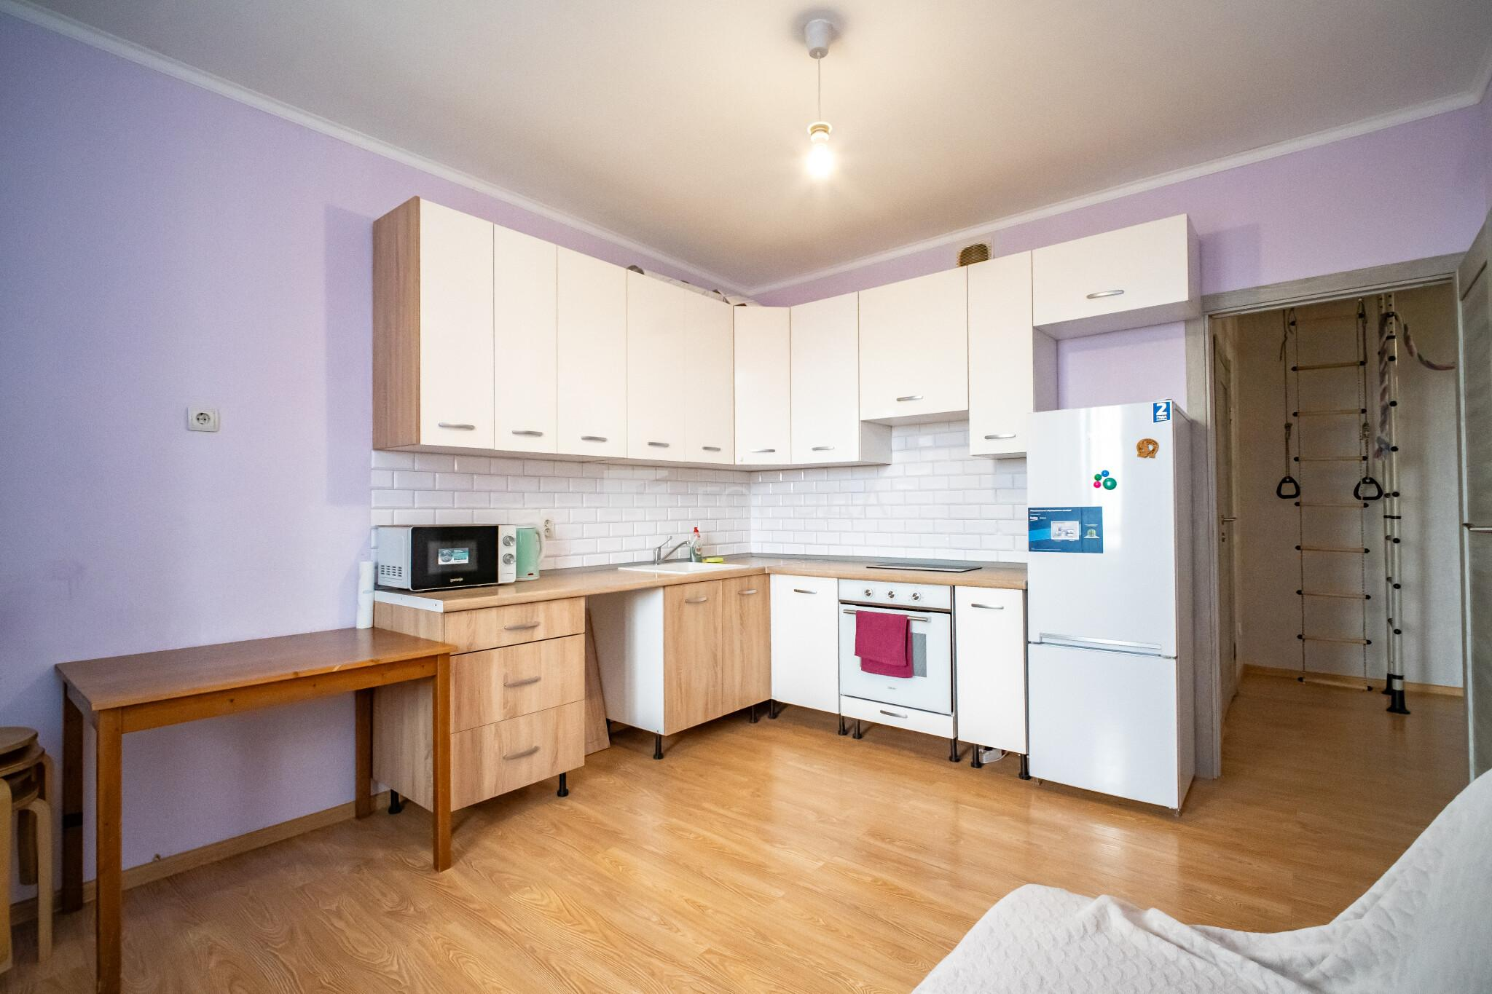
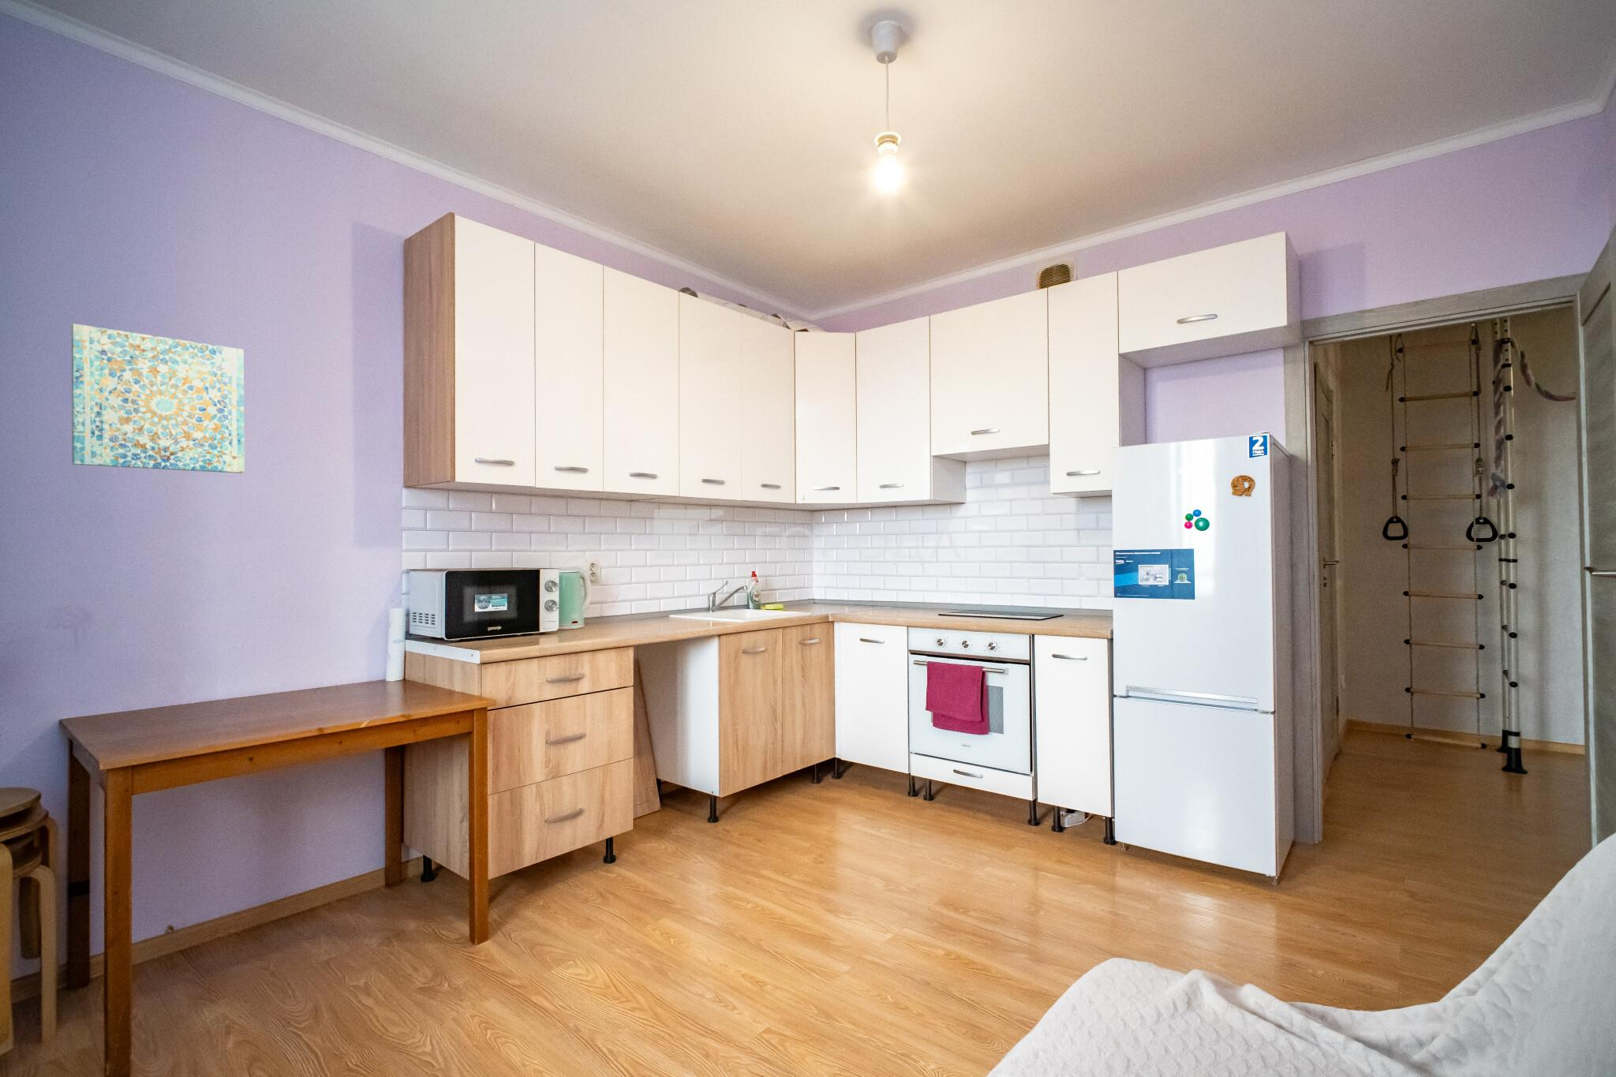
+ wall art [71,322,245,475]
